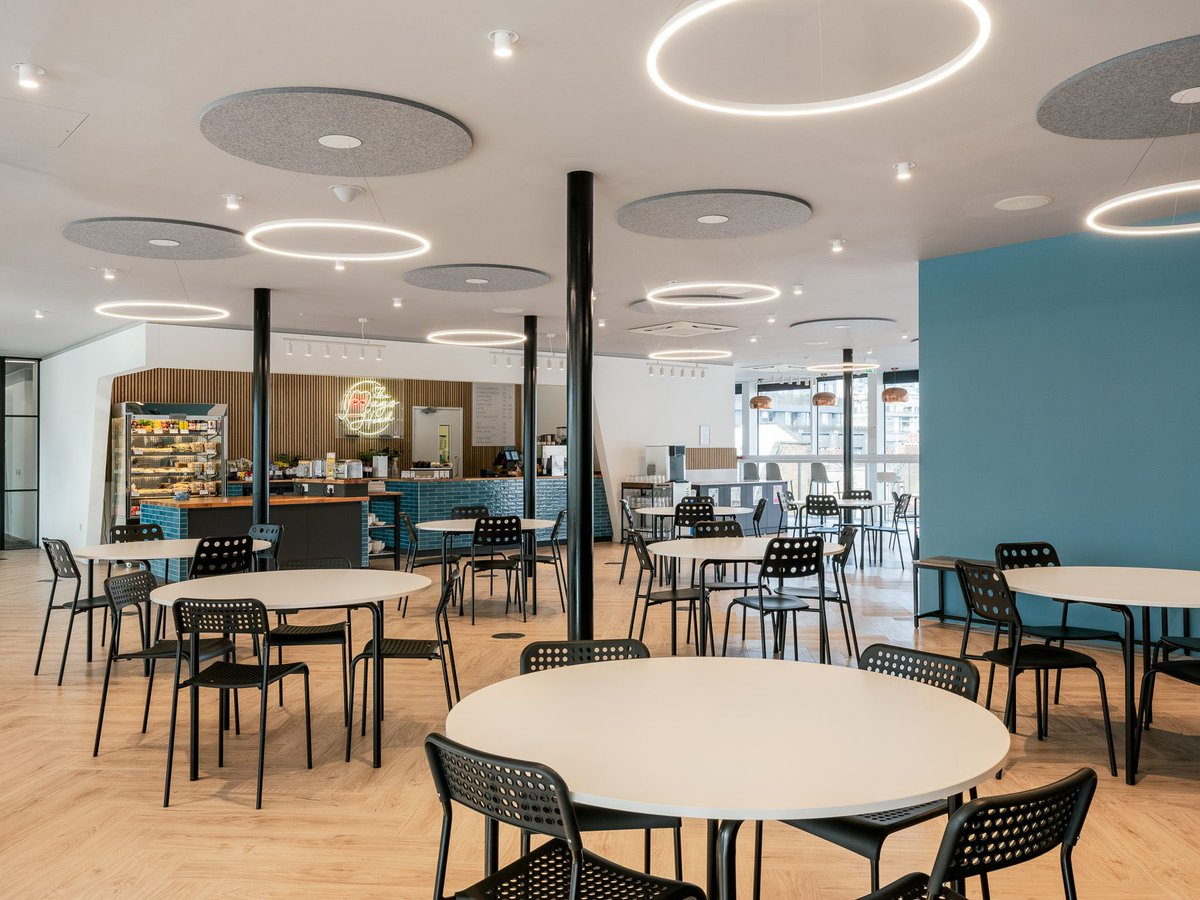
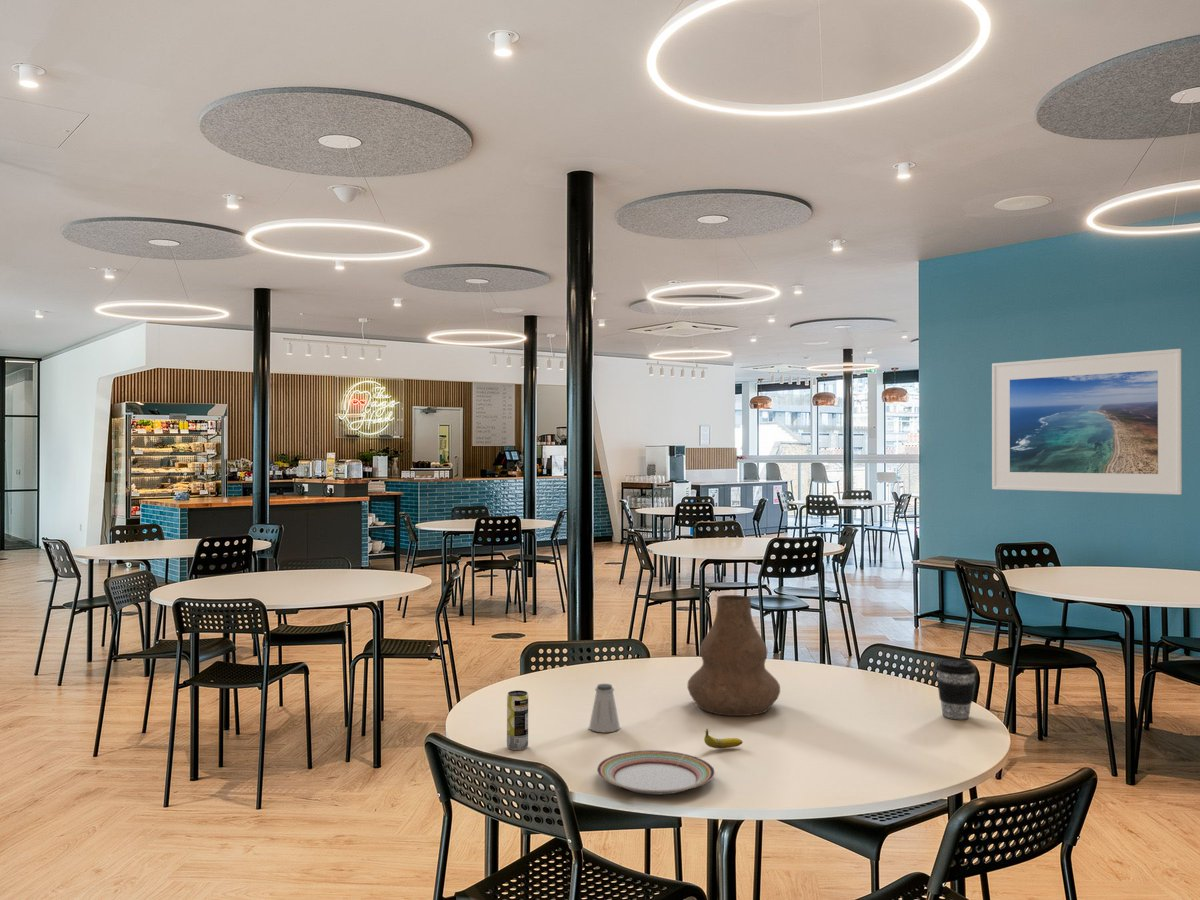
+ coffee cup [934,658,977,720]
+ fruit [703,728,744,750]
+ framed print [991,348,1183,496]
+ plate [596,749,716,796]
+ saltshaker [588,683,621,733]
+ beverage can [506,690,529,751]
+ vase [686,594,781,717]
